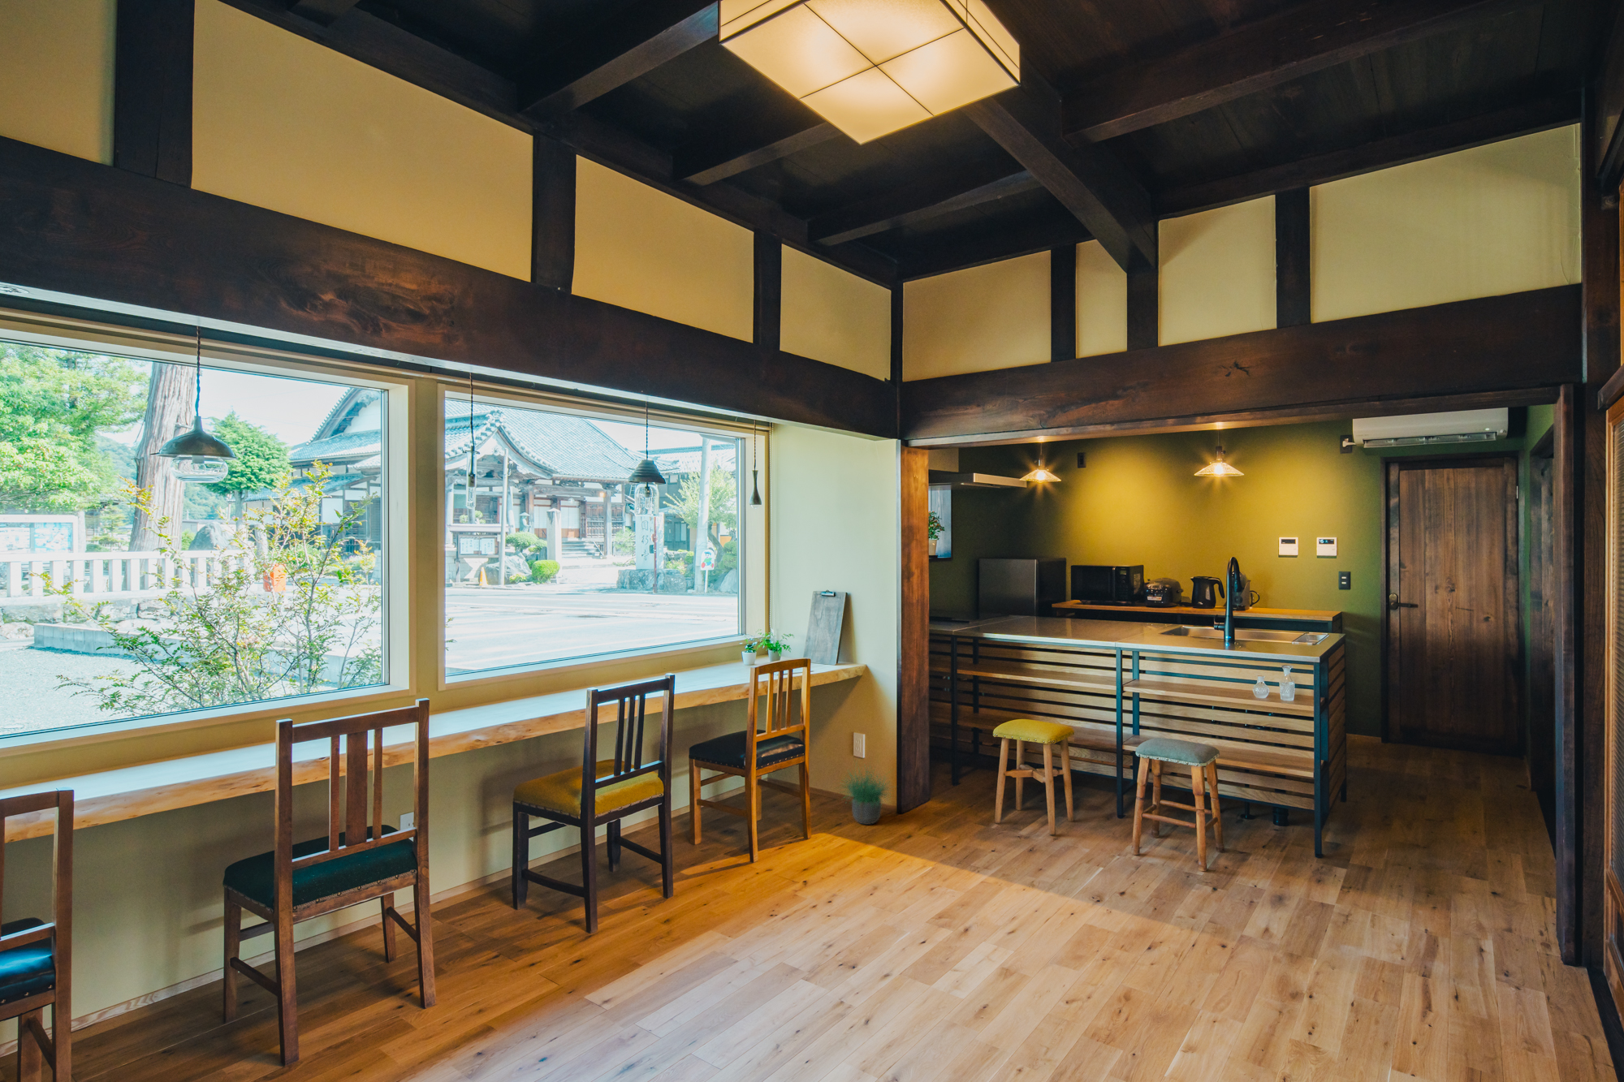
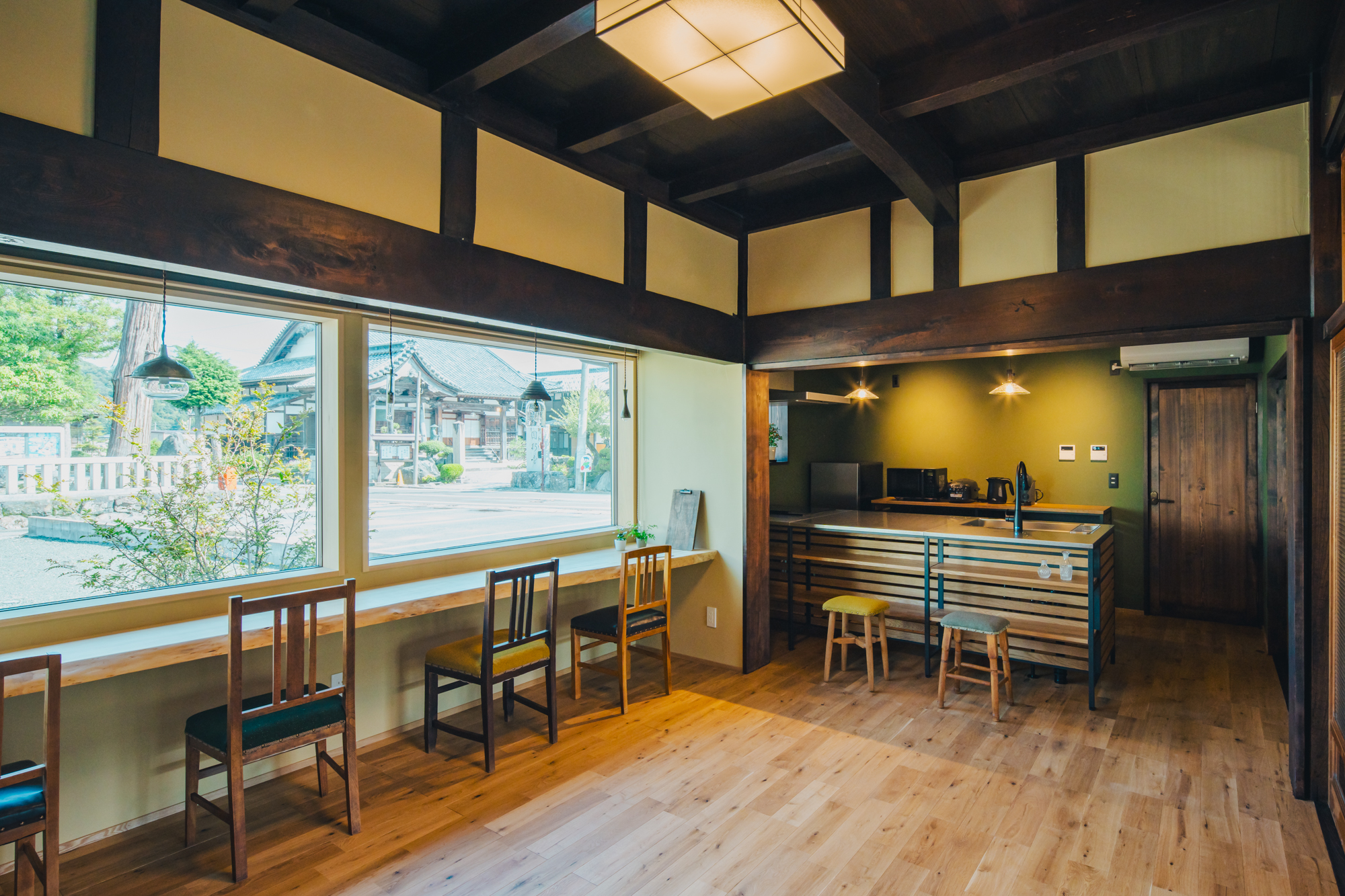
- potted plant [834,754,898,826]
